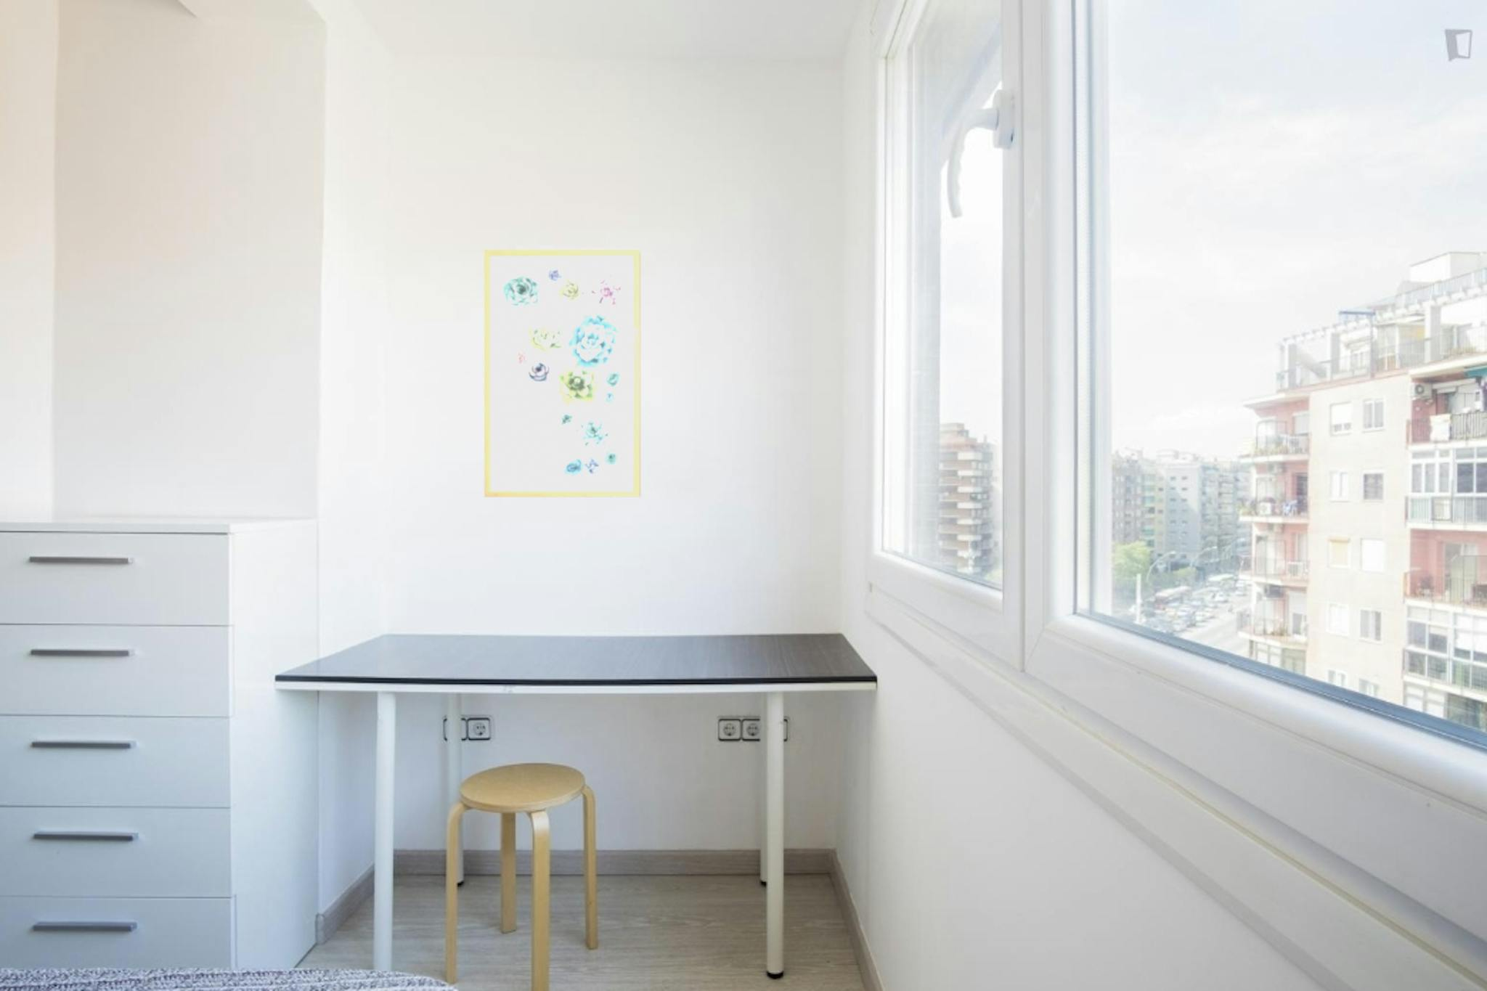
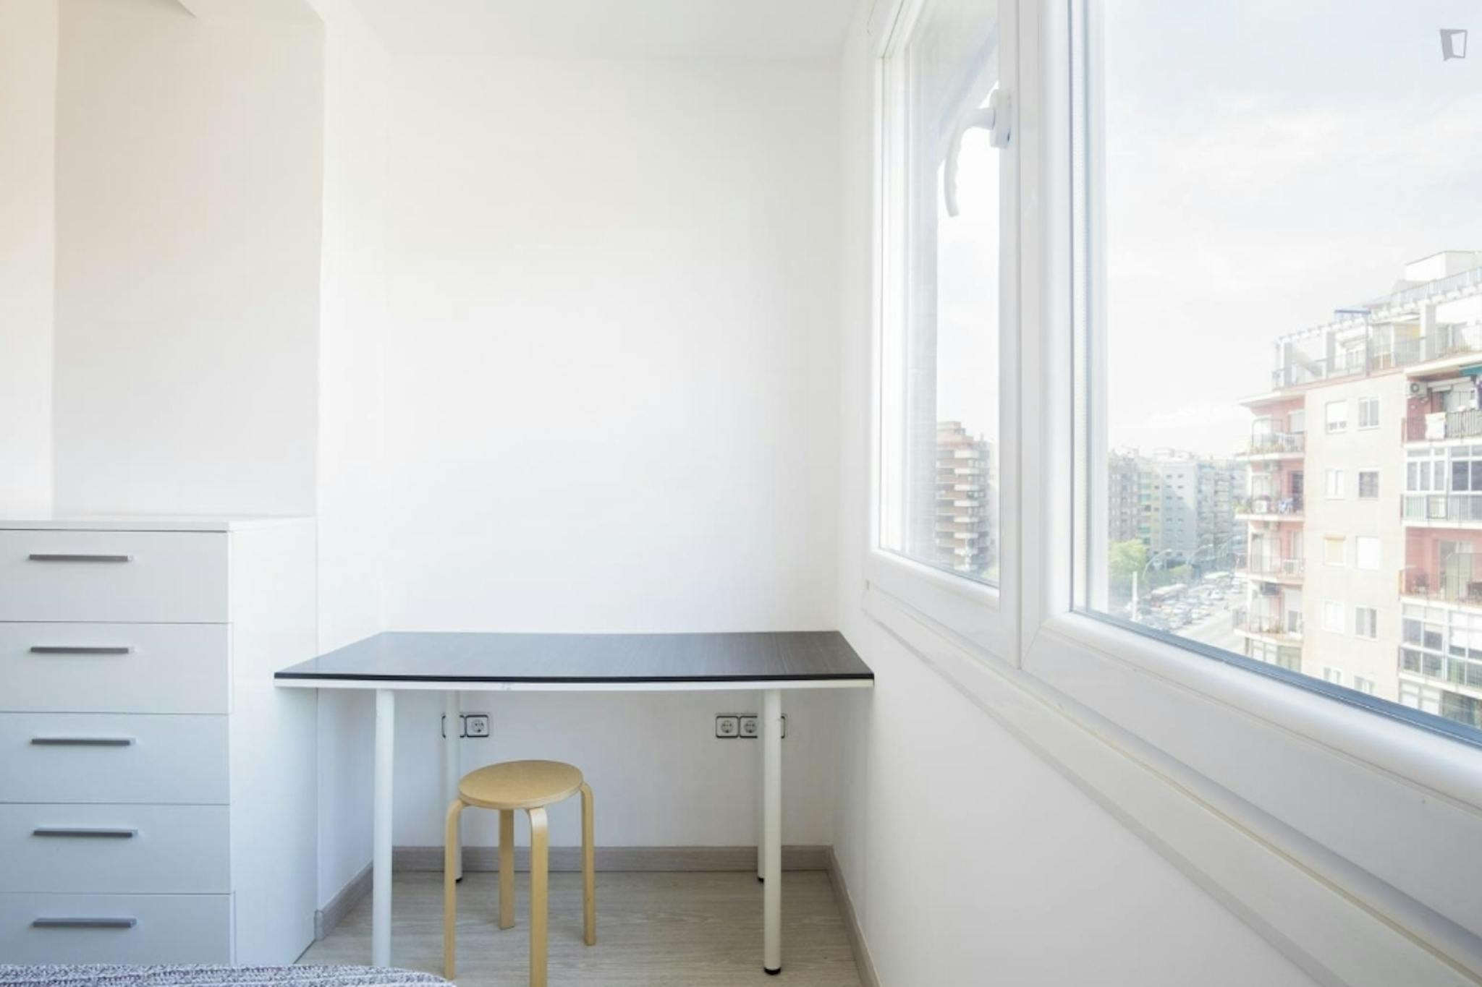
- wall art [483,249,641,498]
